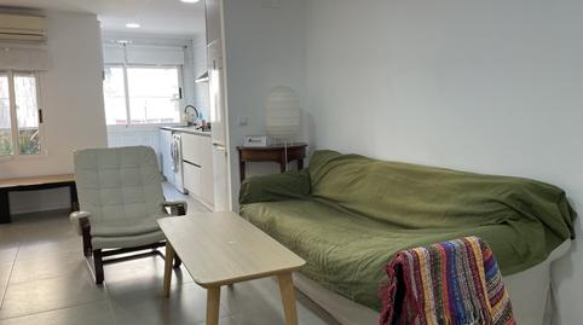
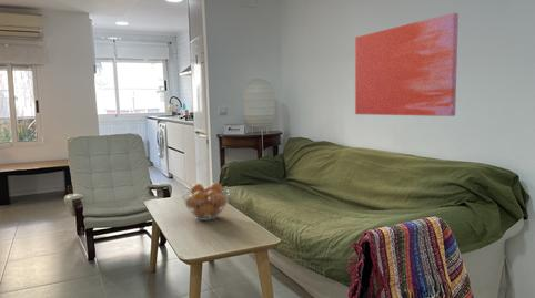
+ wall art [354,12,460,117]
+ fruit basket [181,182,231,222]
